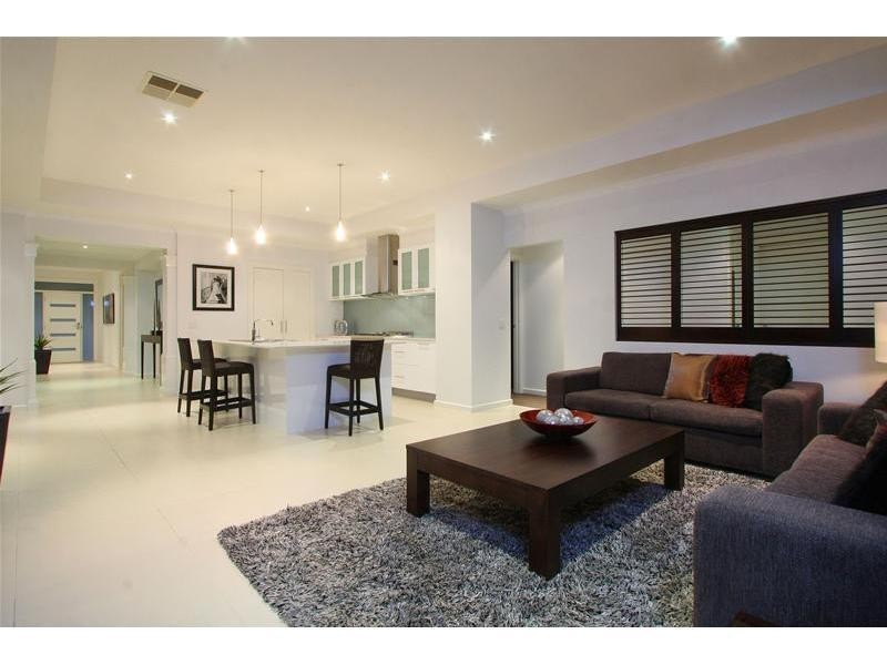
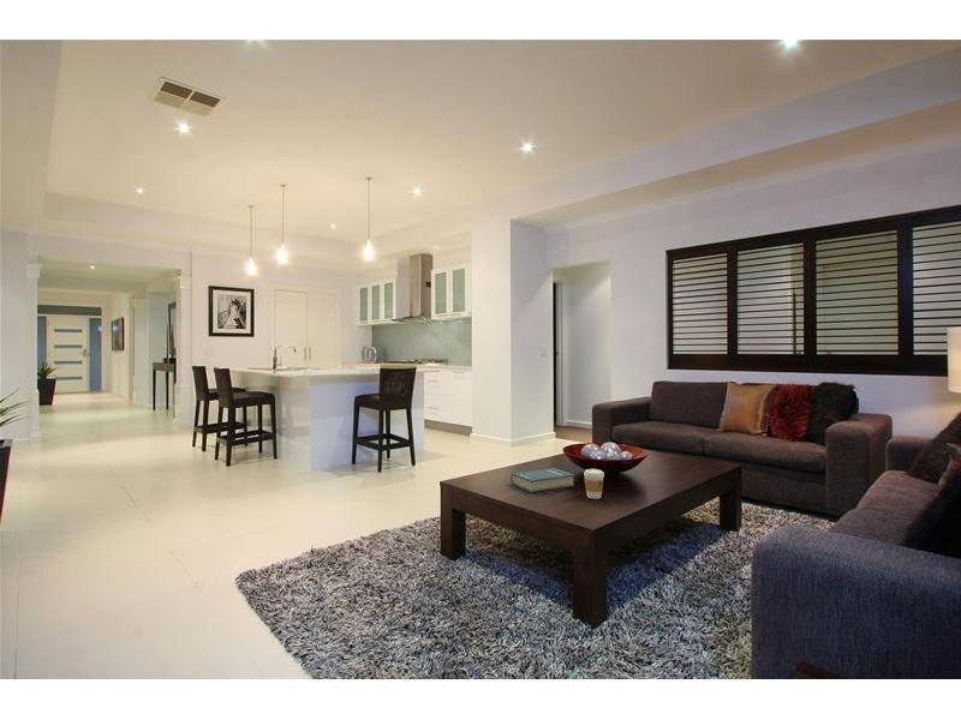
+ coffee cup [583,468,605,500]
+ hardback book [509,467,575,493]
